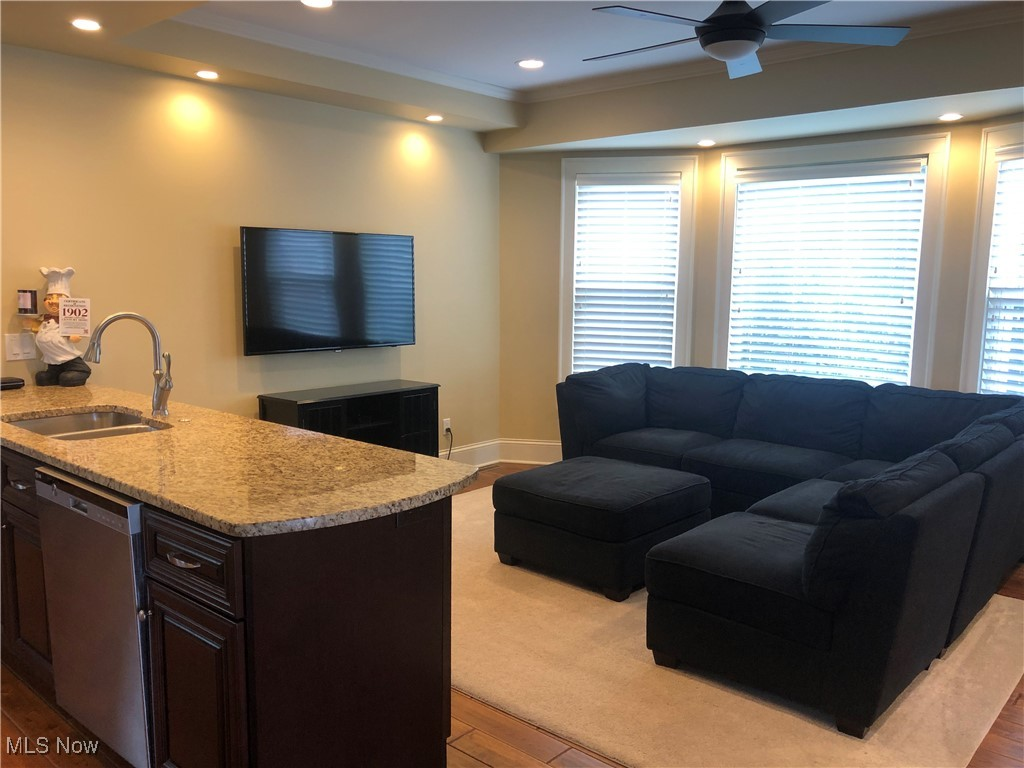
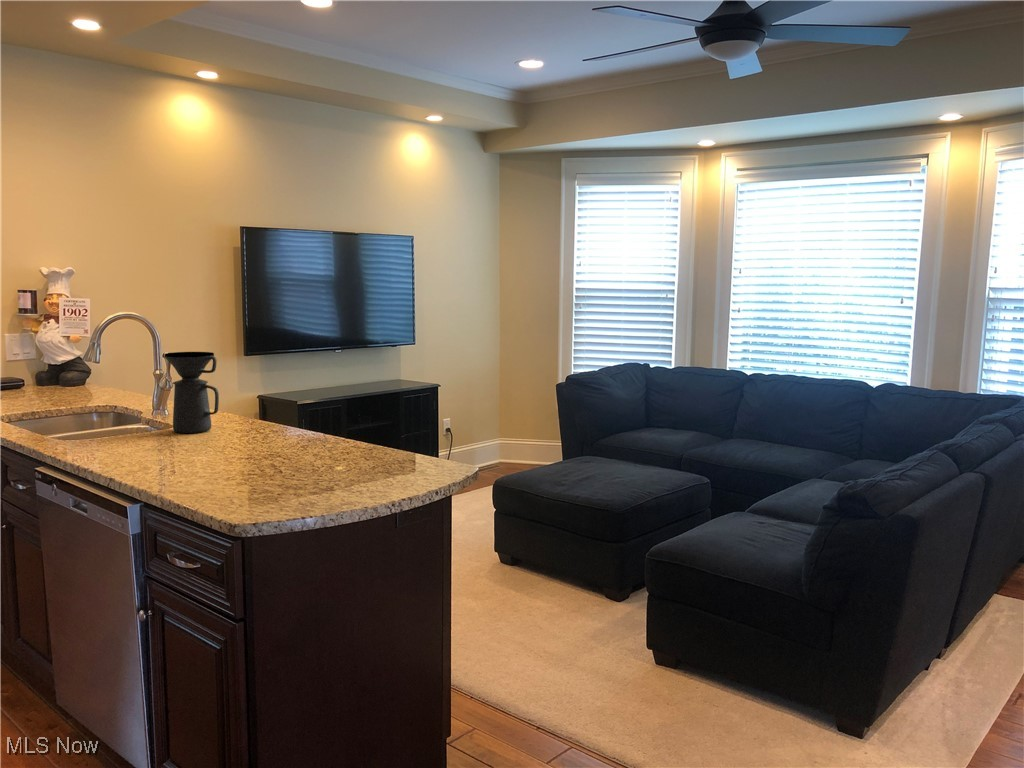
+ coffee maker [163,351,220,434]
